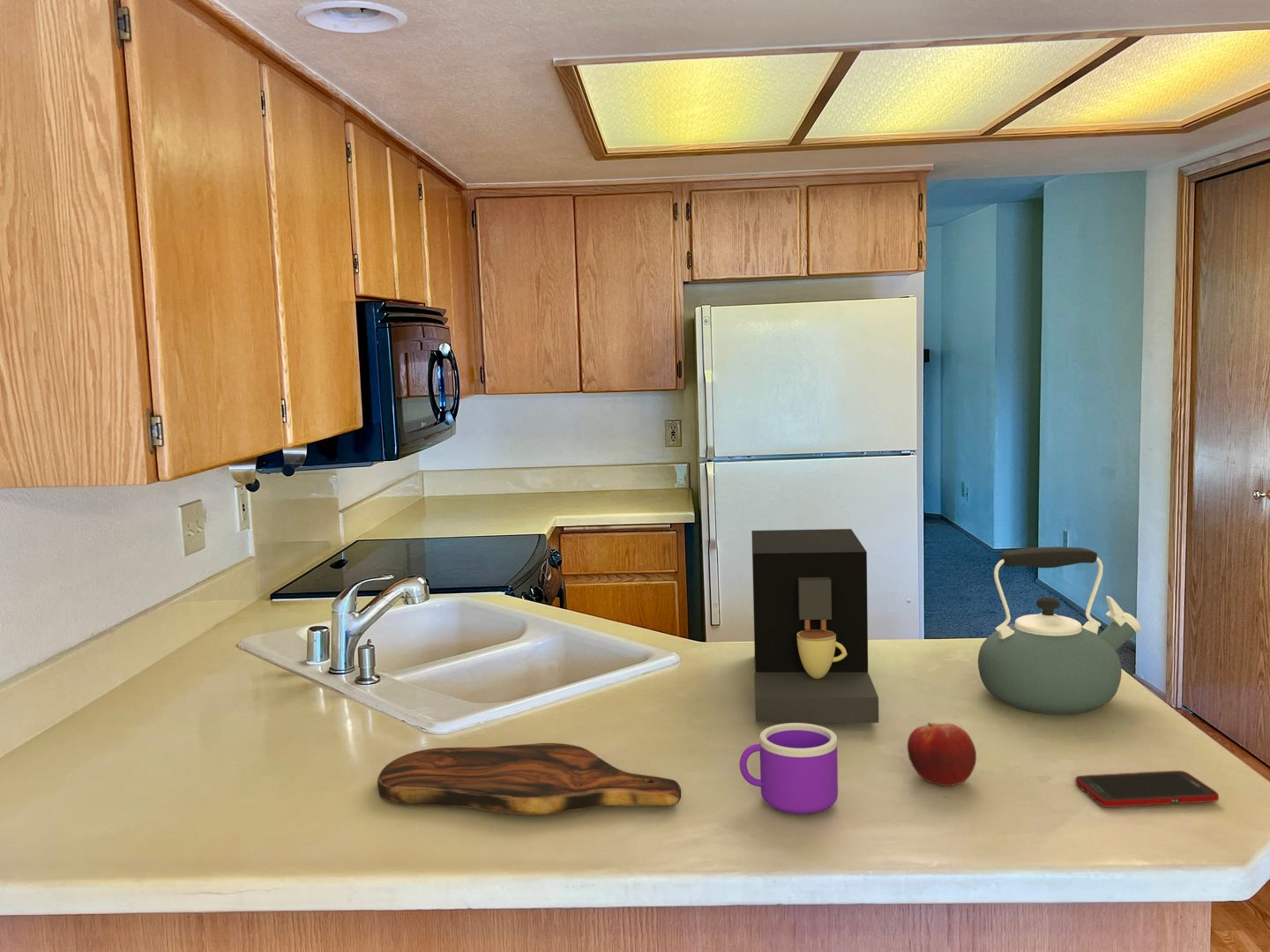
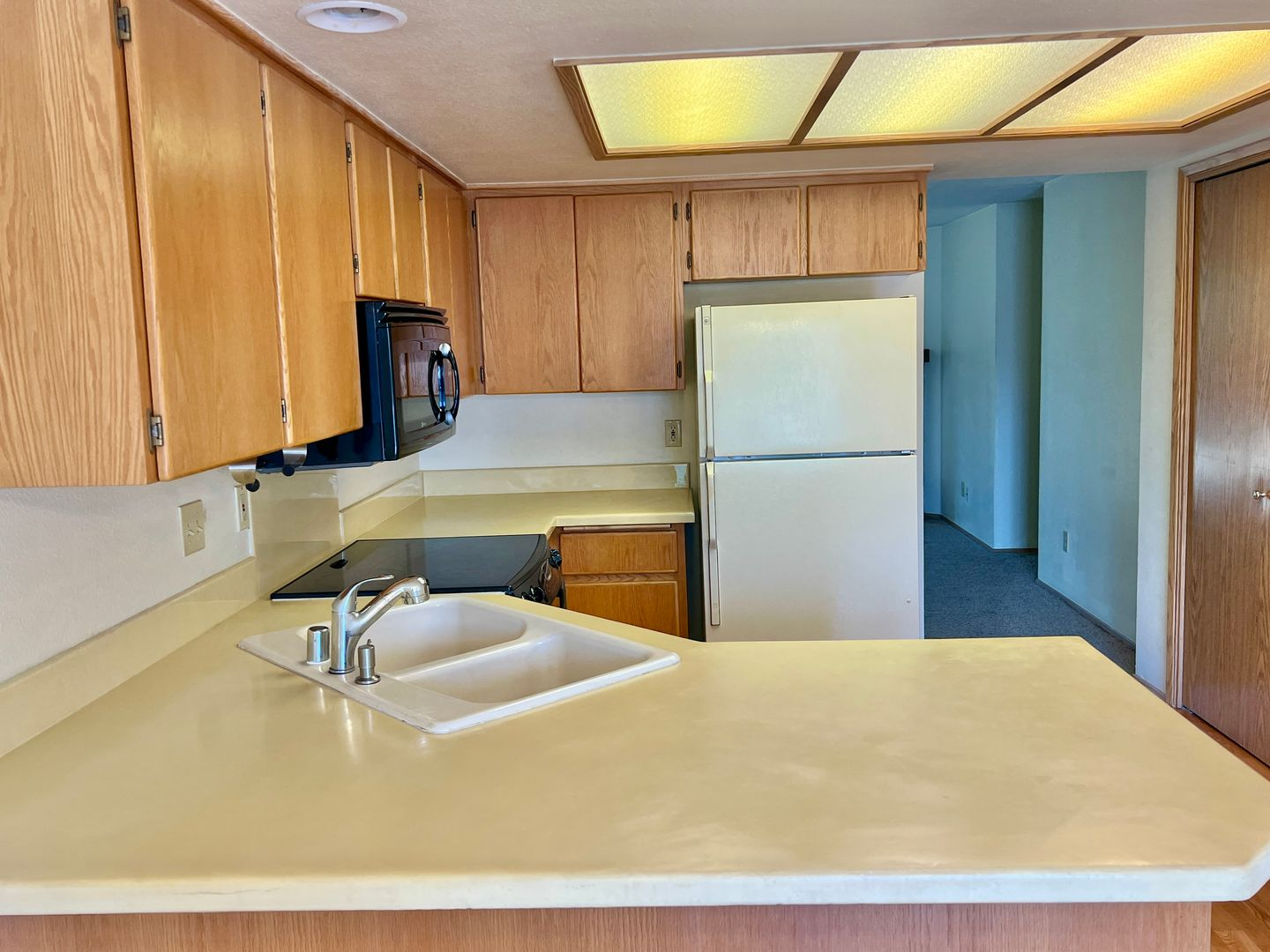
- cutting board [377,742,682,816]
- mug [739,722,839,815]
- coffee maker [751,528,879,724]
- cell phone [1074,770,1220,808]
- kettle [977,546,1142,715]
- fruit [907,722,977,787]
